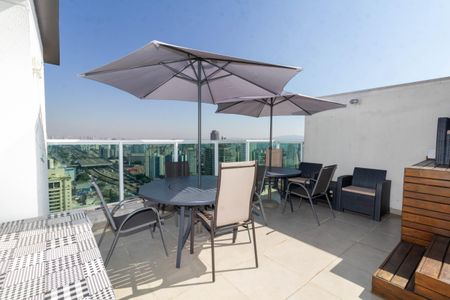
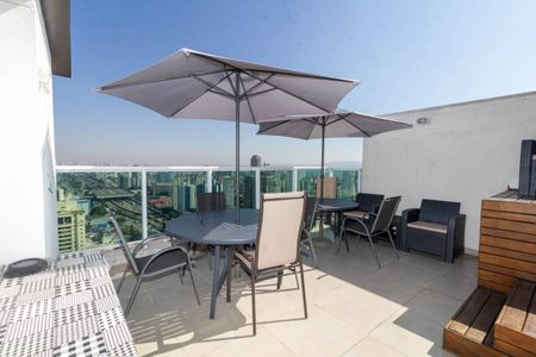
+ mortar [1,257,50,278]
